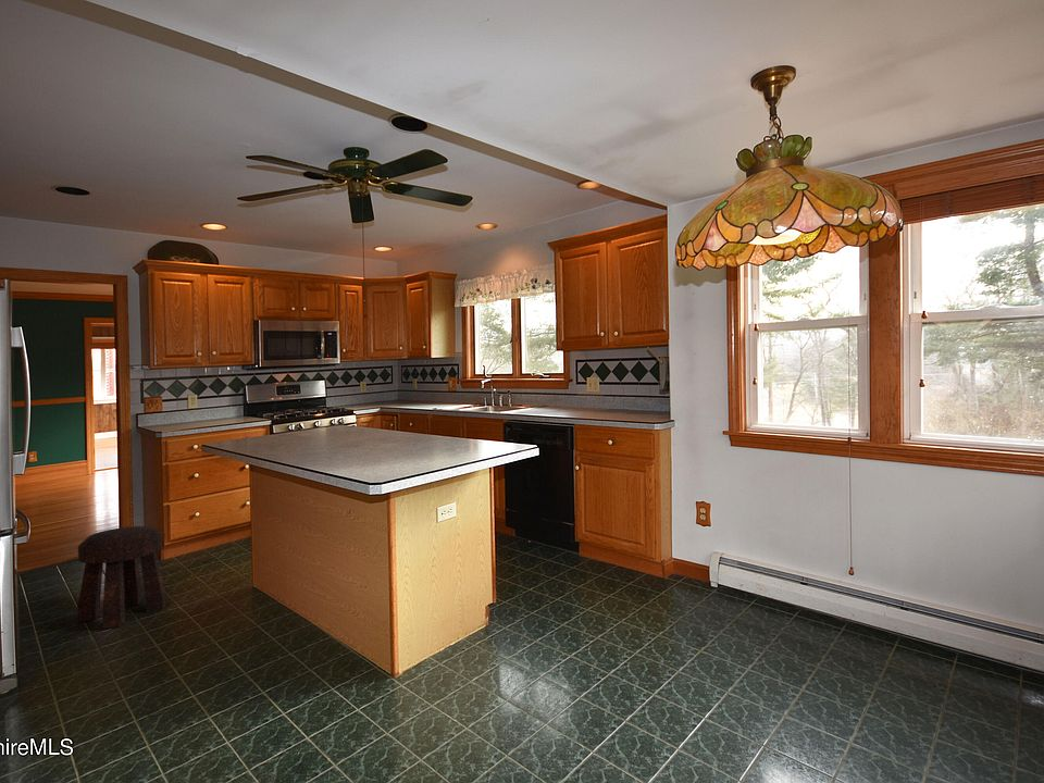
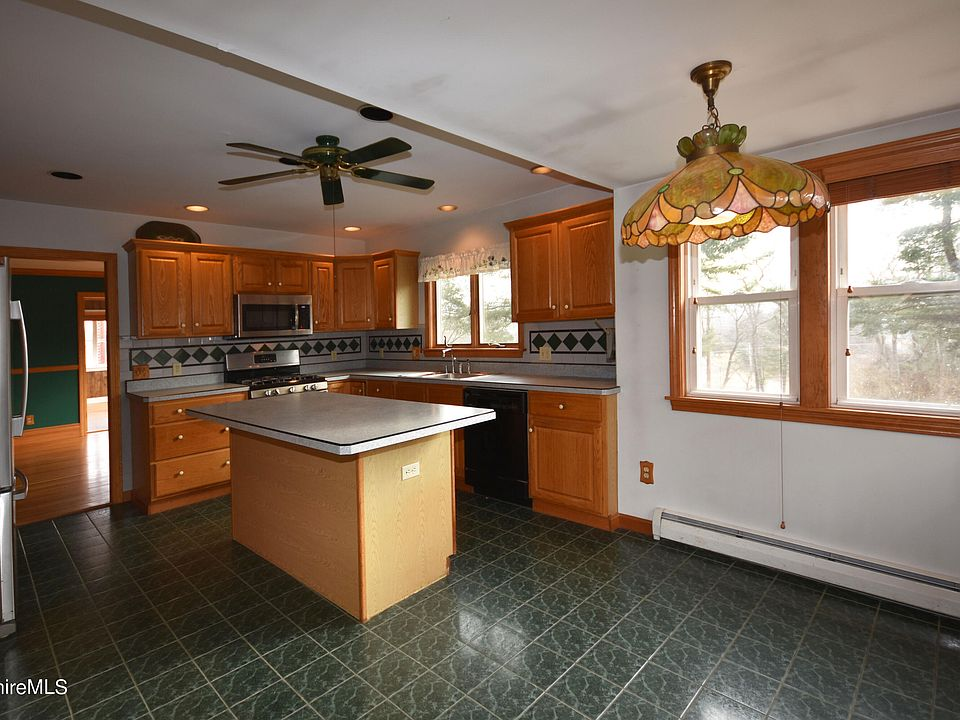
- stool [76,525,167,630]
